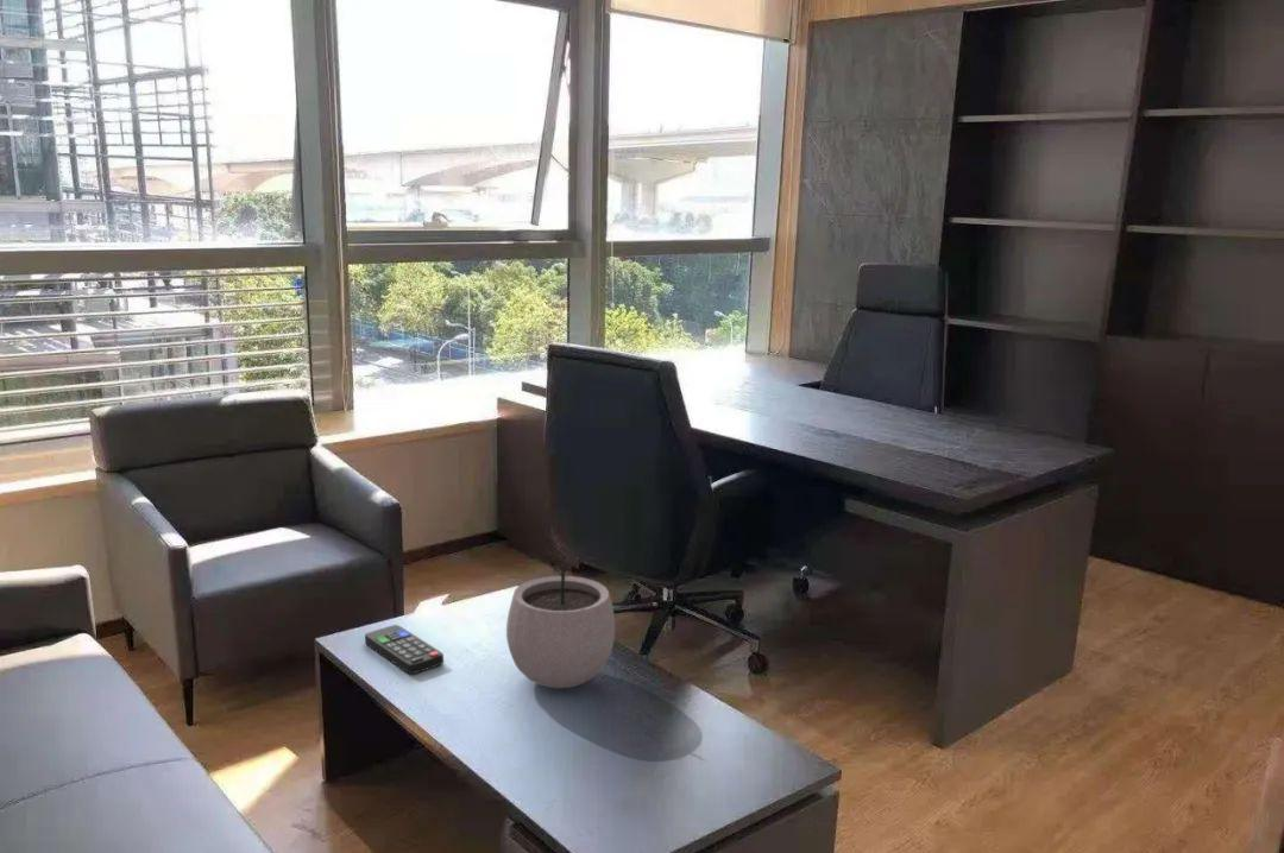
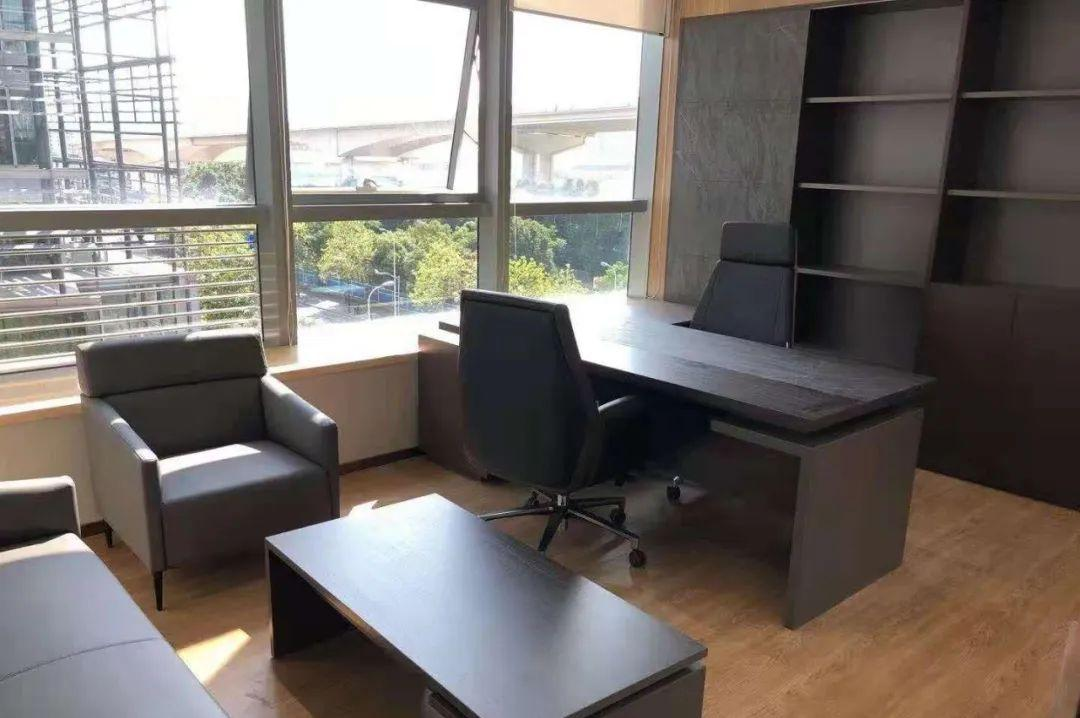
- plant pot [505,556,616,689]
- remote control [364,624,445,675]
